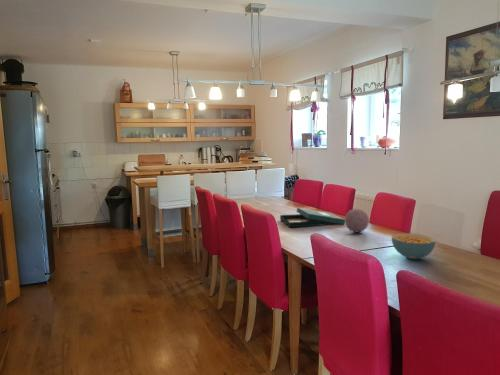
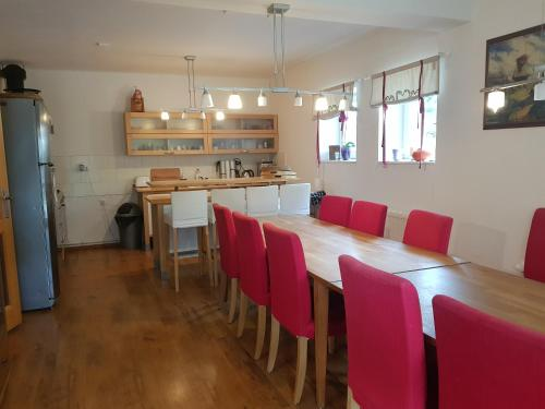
- cereal bowl [391,233,436,260]
- decorative orb [344,208,370,233]
- board game [279,206,345,228]
